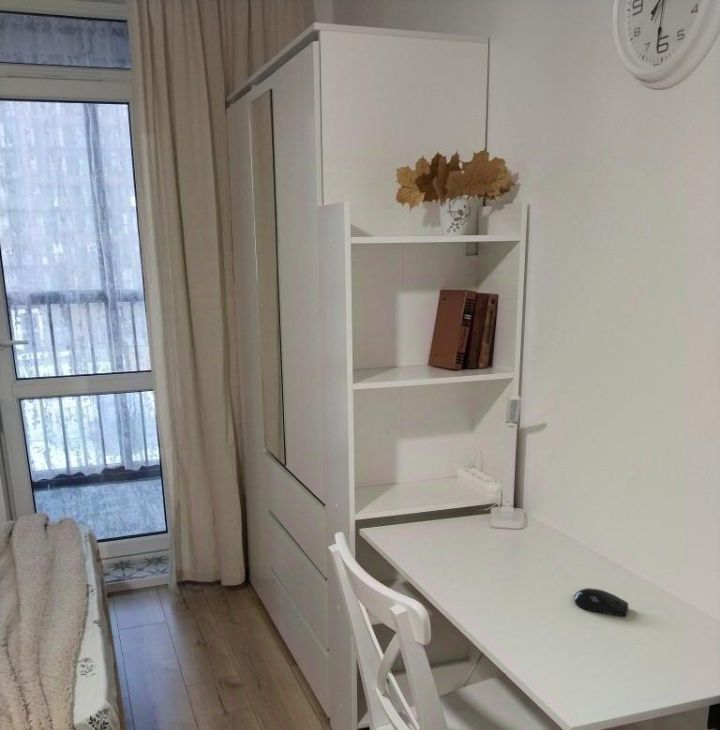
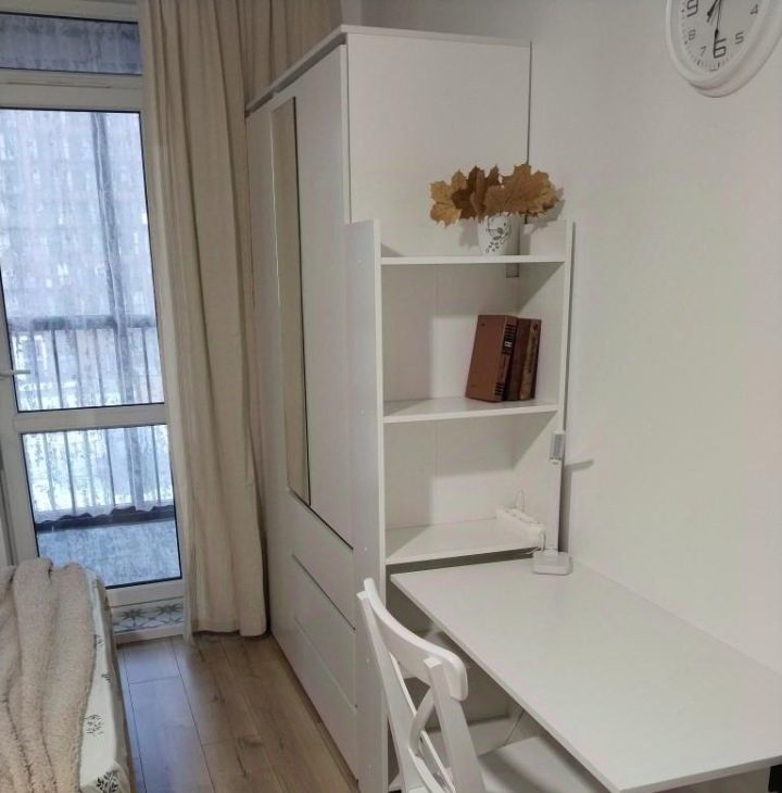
- computer mouse [573,587,629,617]
